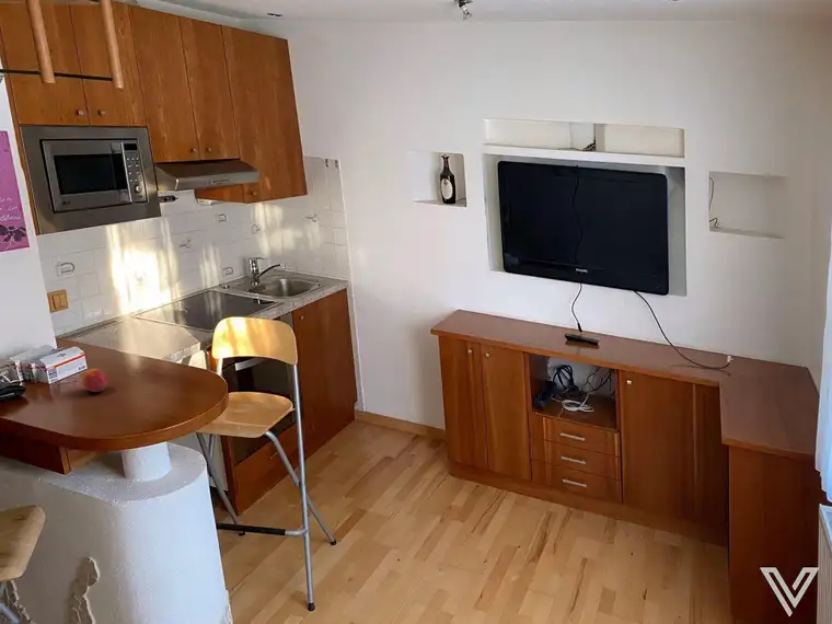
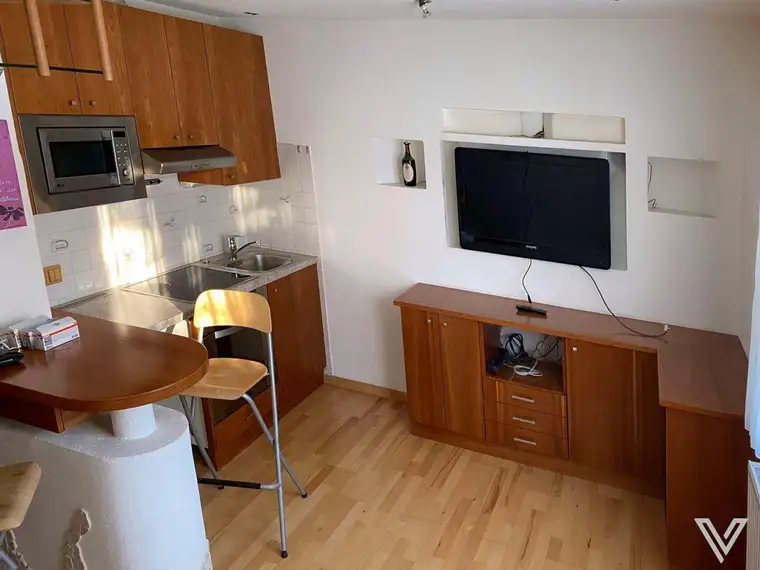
- fruit [80,368,109,393]
